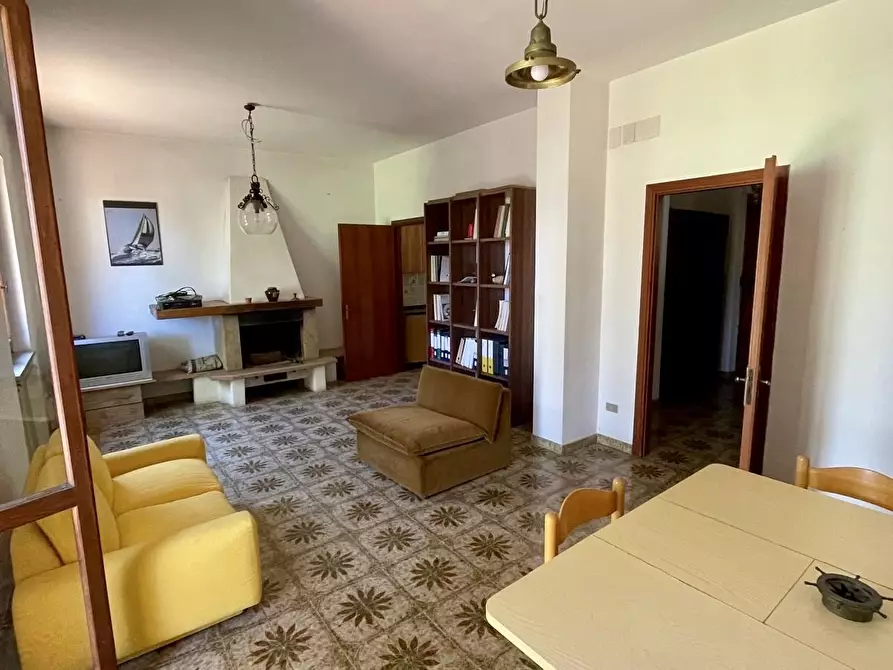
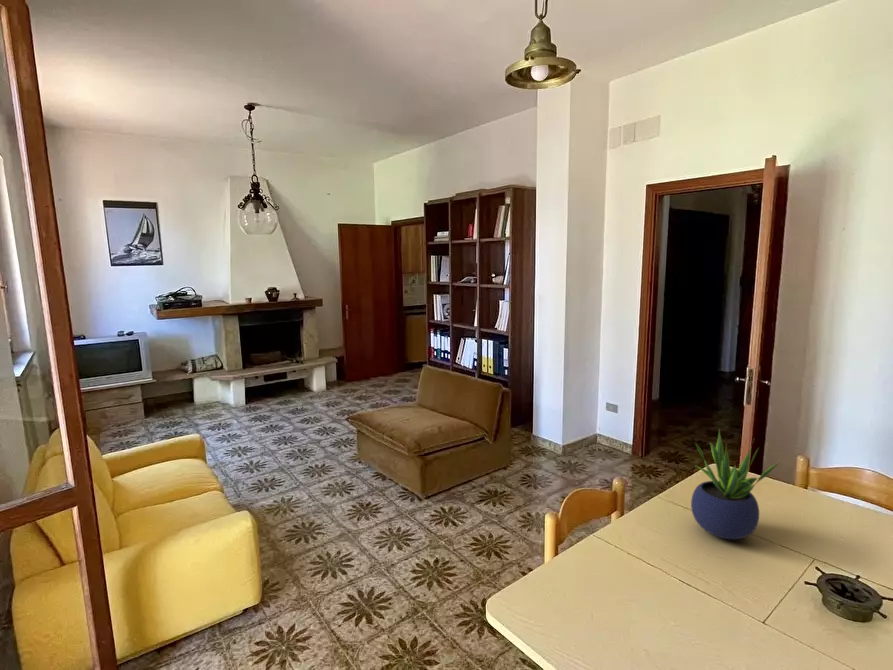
+ potted plant [690,429,780,540]
